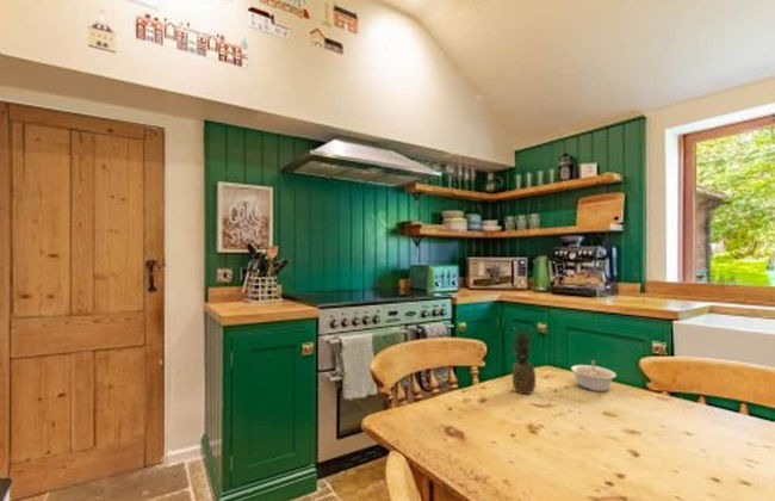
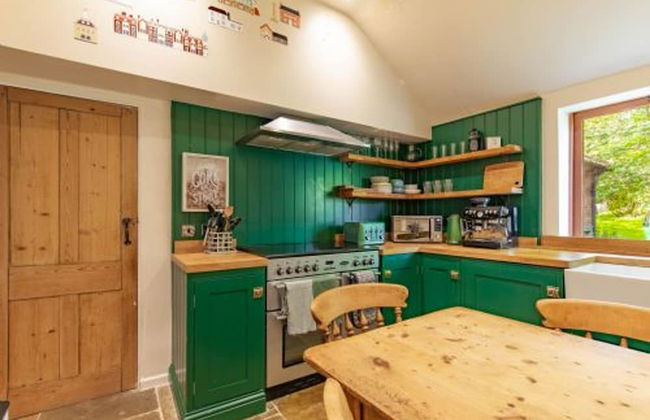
- fruit [509,324,538,395]
- legume [570,359,618,392]
